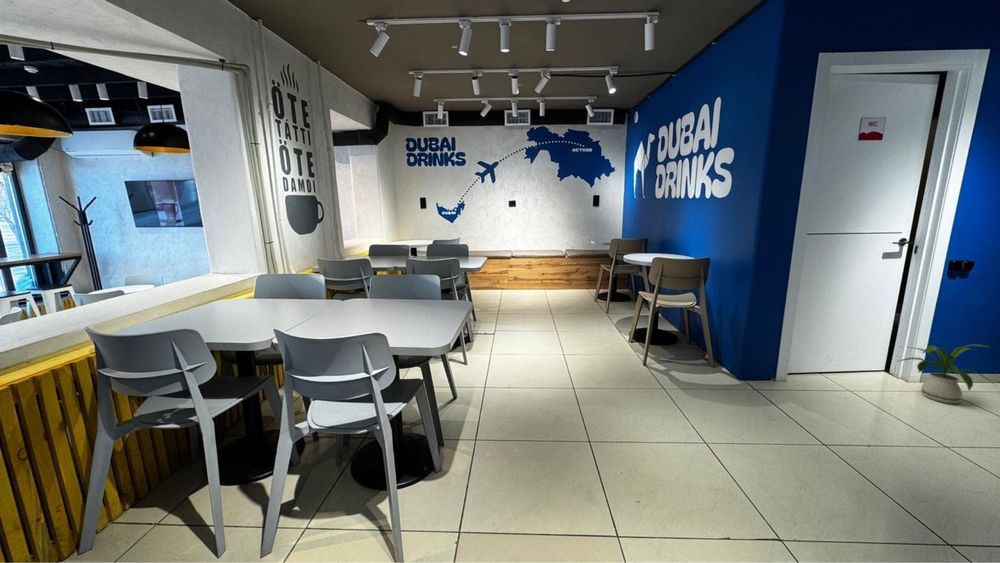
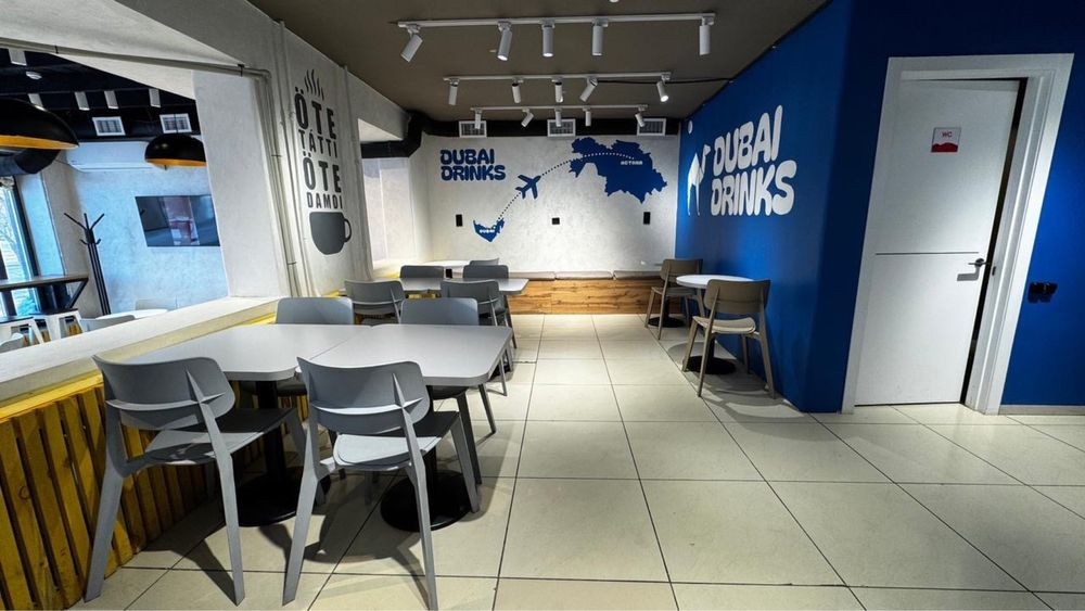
- house plant [894,343,996,405]
